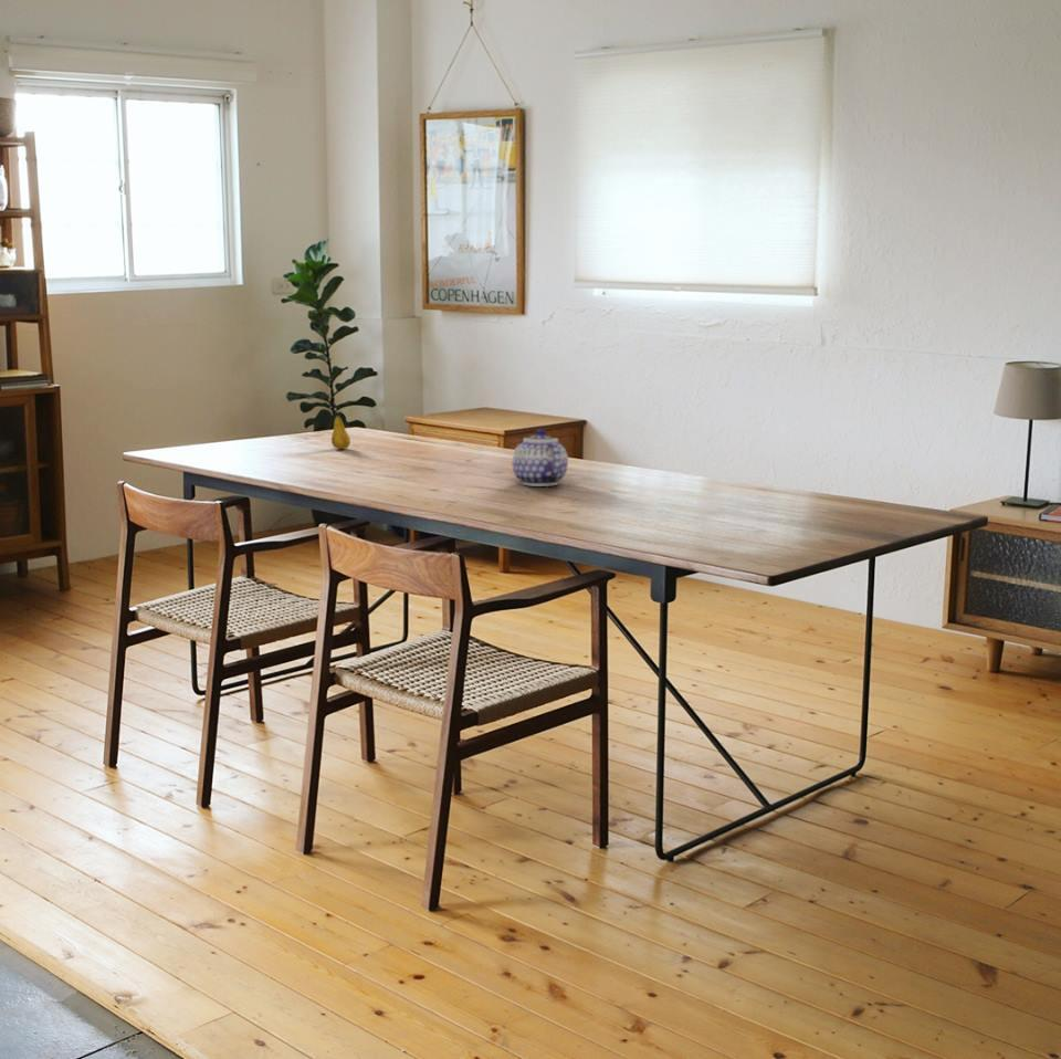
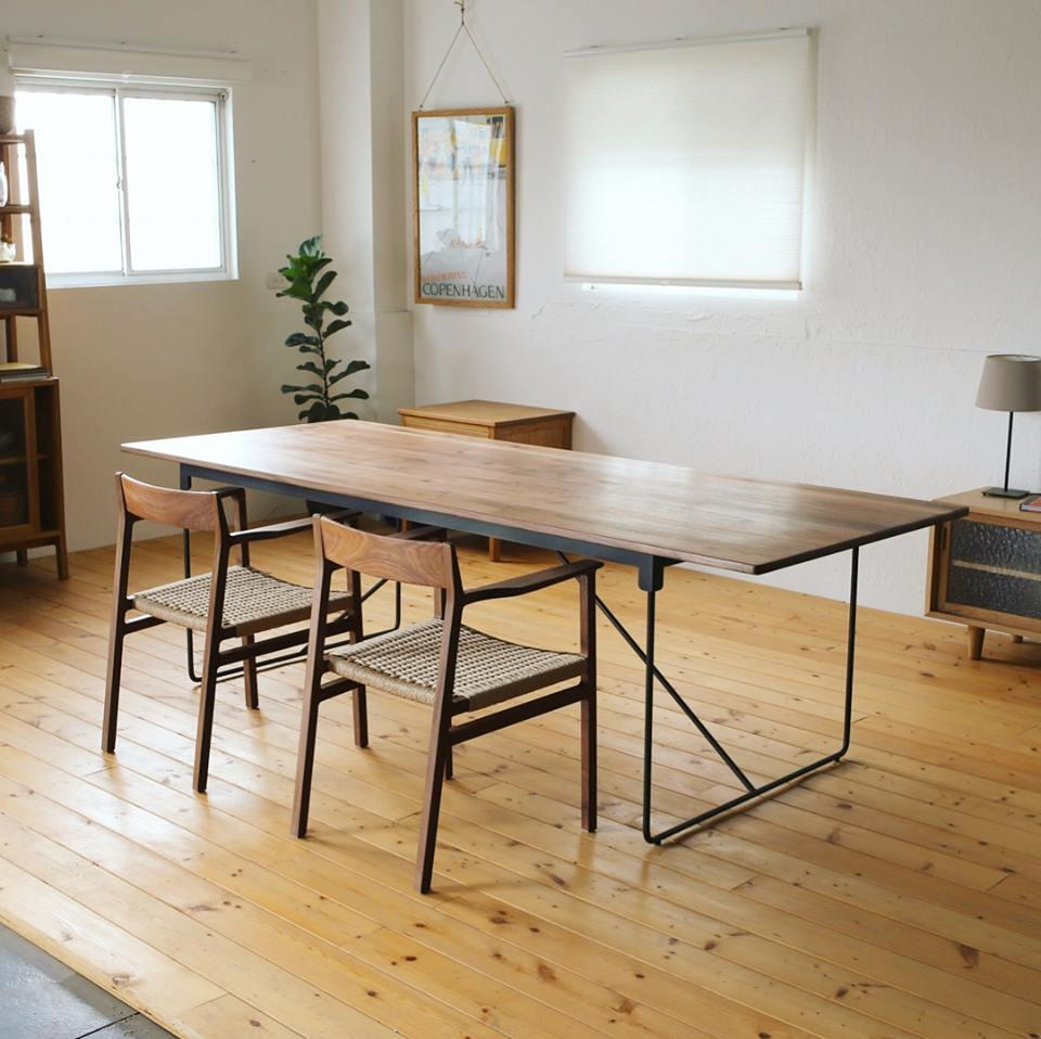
- teapot [512,428,569,487]
- fruit [330,410,351,450]
